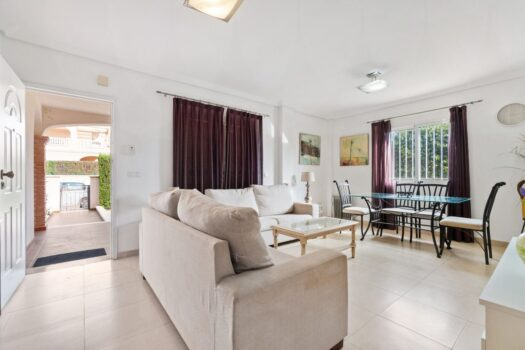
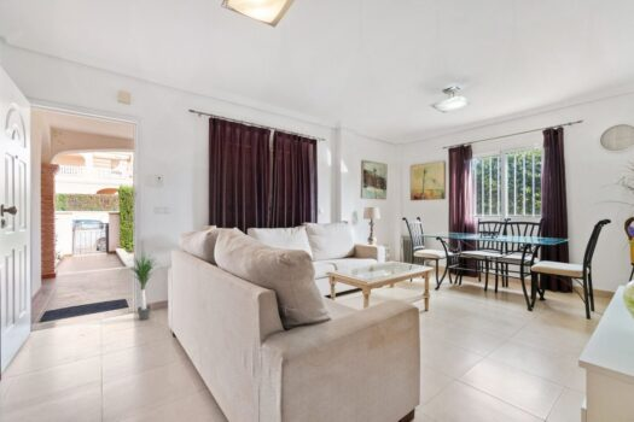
+ potted plant [118,250,169,321]
